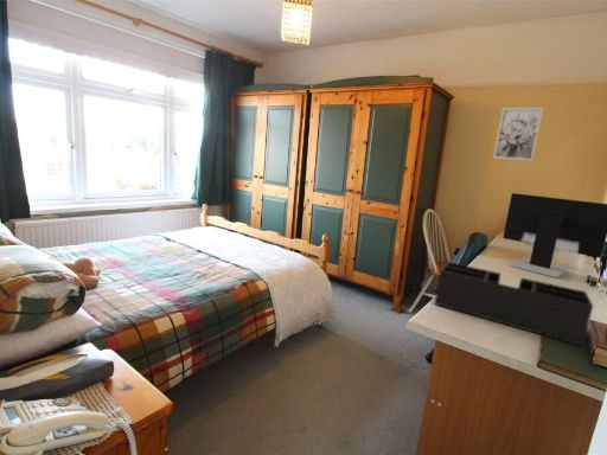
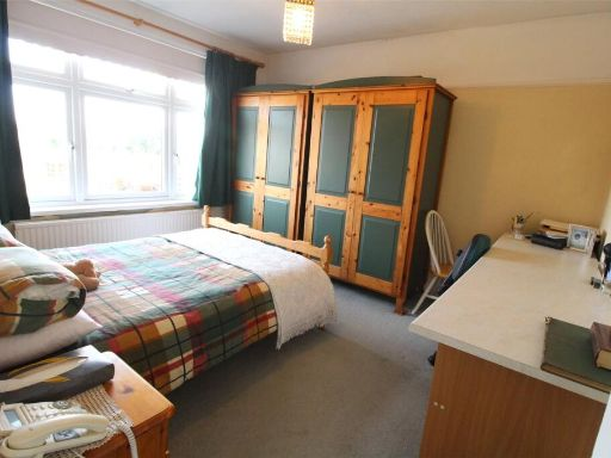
- wall art [492,107,544,161]
- desk organizer [433,261,594,347]
- computer monitor [501,192,607,278]
